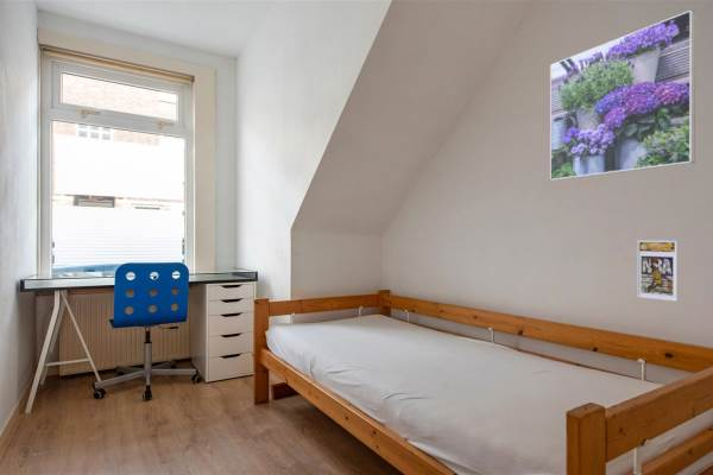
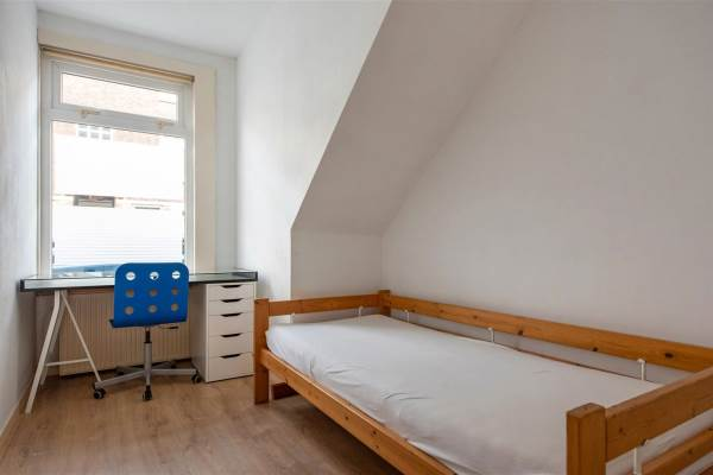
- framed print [549,8,696,182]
- trading card display case [636,239,679,303]
